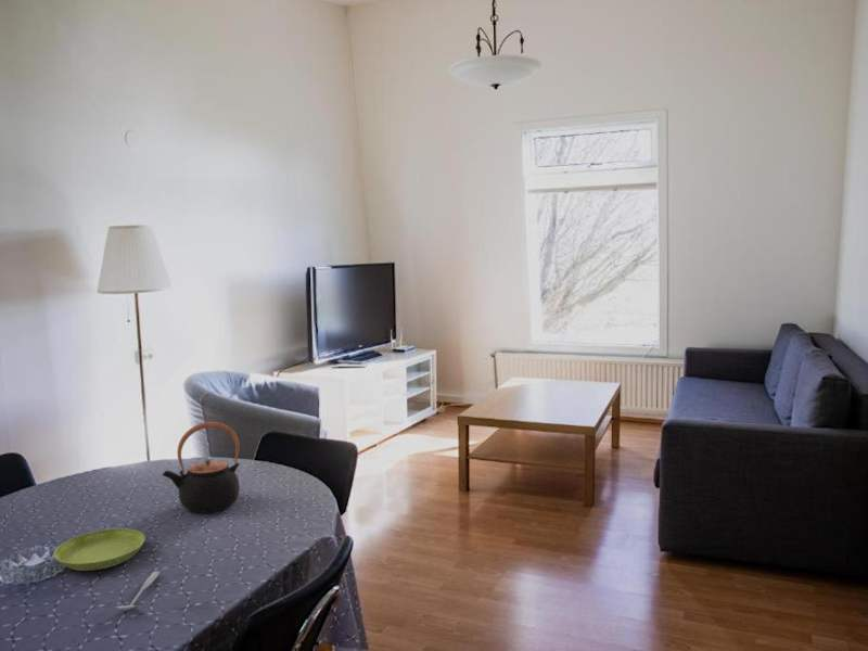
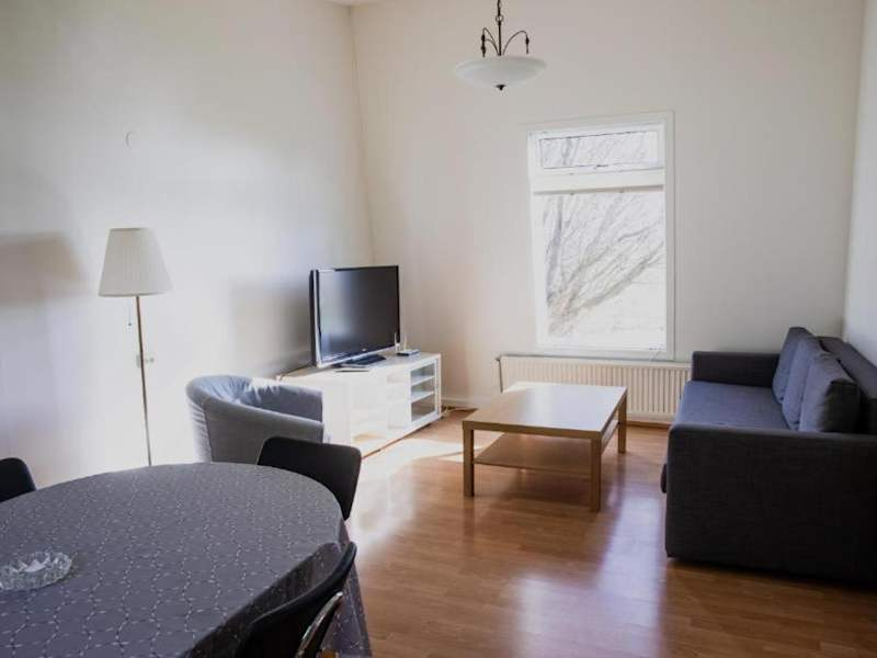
- saucer [53,527,146,572]
- teapot [162,421,241,514]
- spoon [115,570,161,611]
